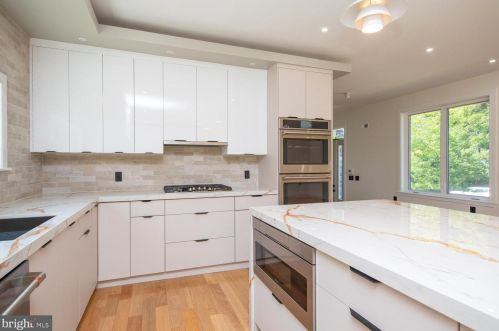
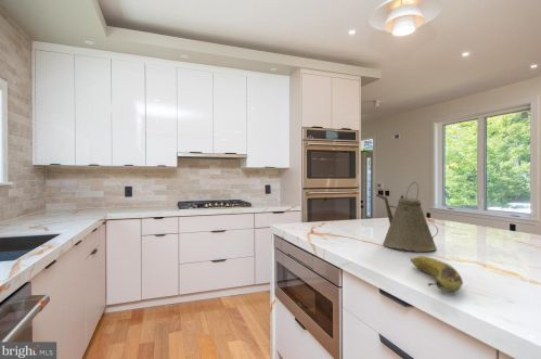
+ fruit [410,255,464,293]
+ kettle [375,181,439,253]
